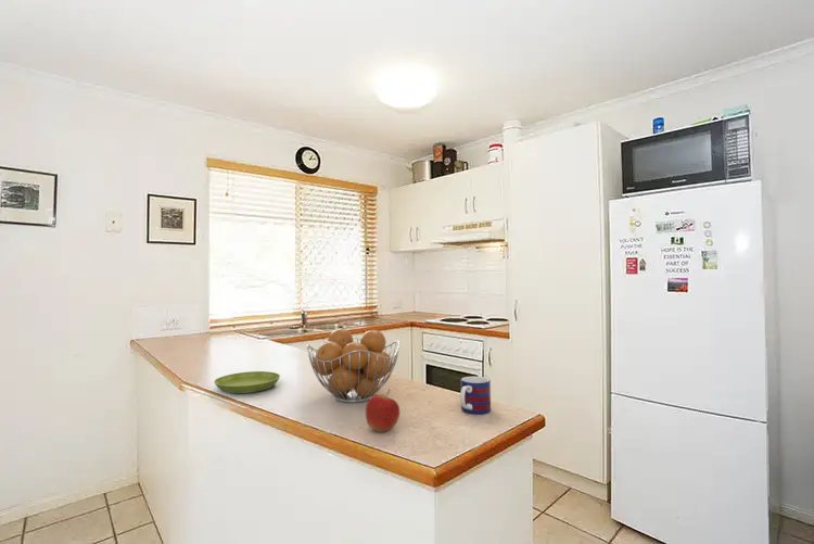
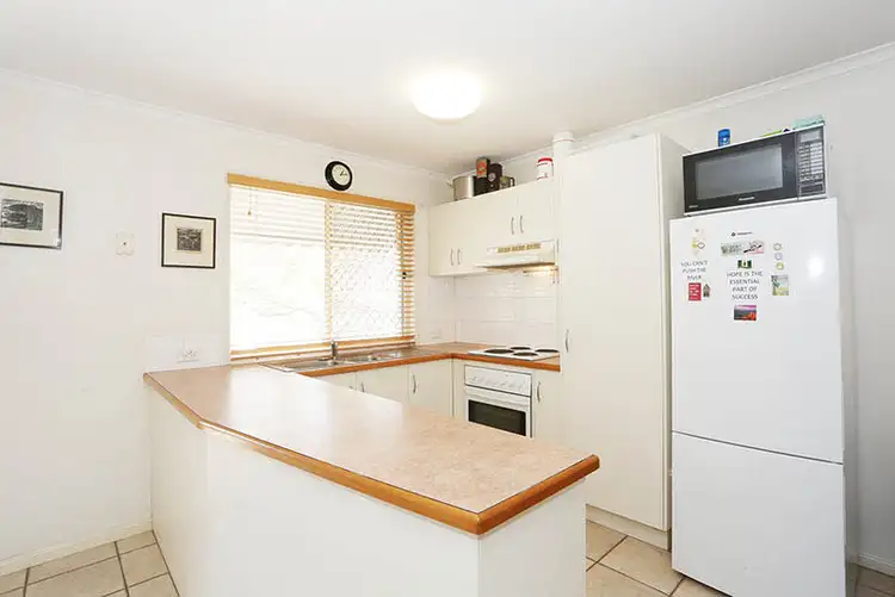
- mug [459,376,492,415]
- saucer [213,370,281,394]
- fruit basket [306,328,400,404]
- apple [365,388,400,433]
